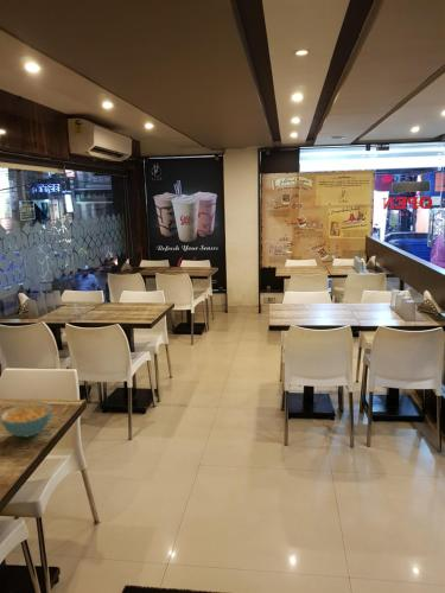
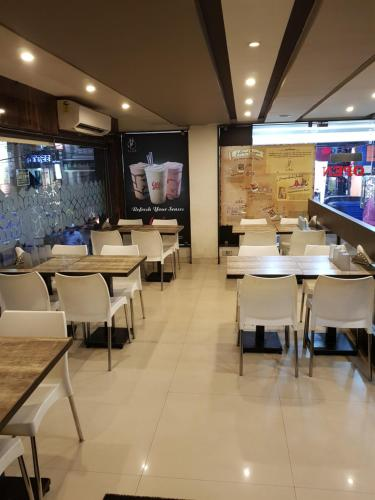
- cereal bowl [0,402,53,439]
